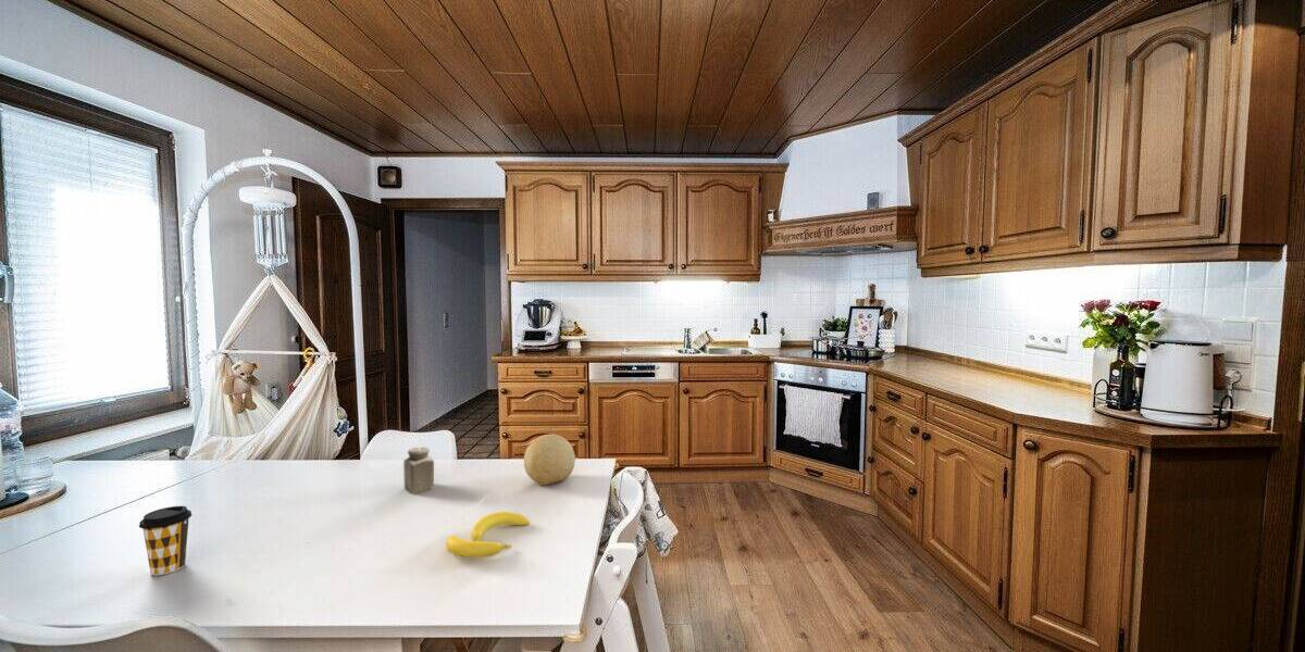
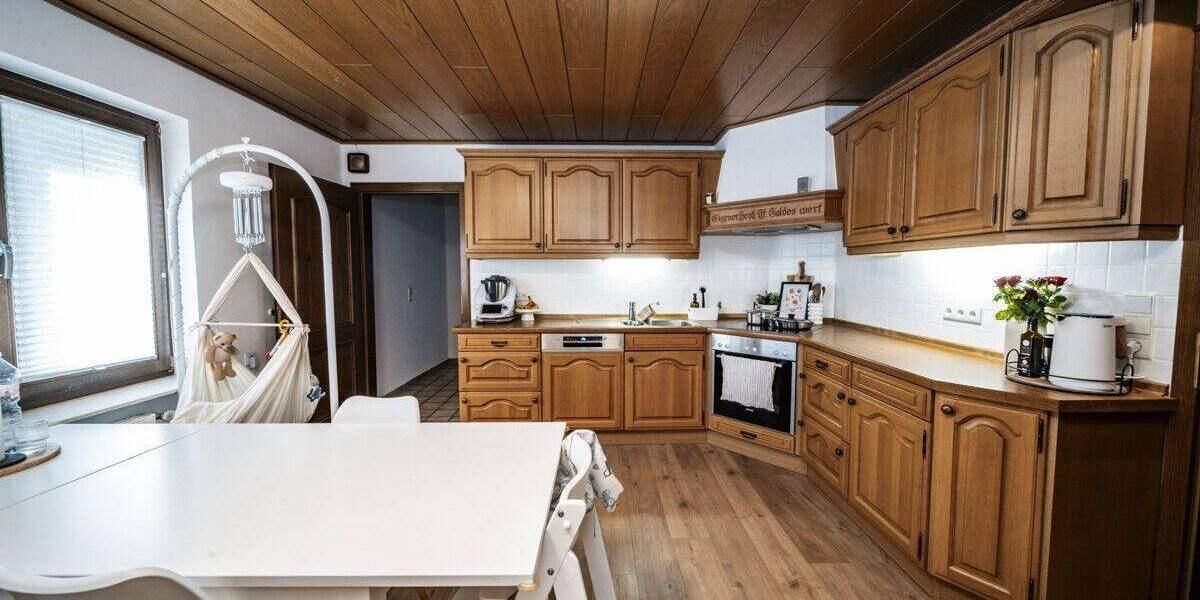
- coffee cup [138,505,192,576]
- banana [445,511,531,559]
- salt shaker [402,446,435,496]
- decorative ball [523,434,576,487]
